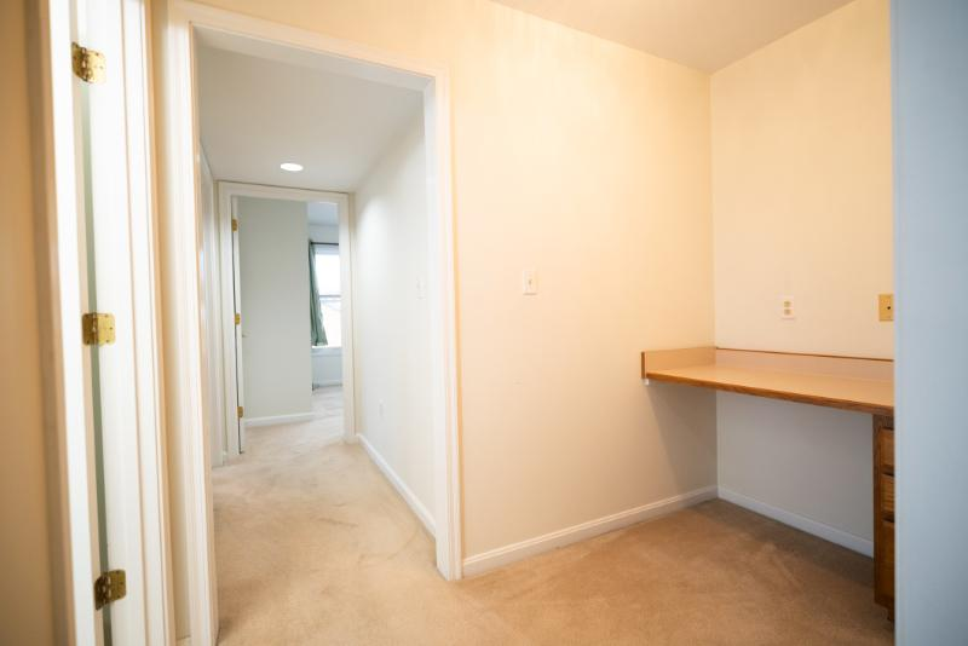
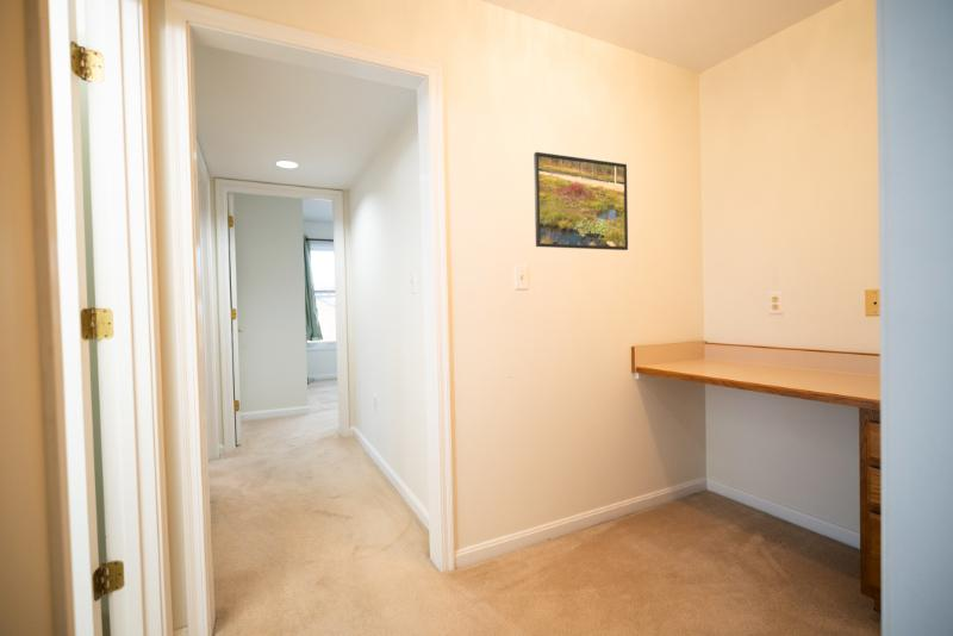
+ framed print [532,151,629,251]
